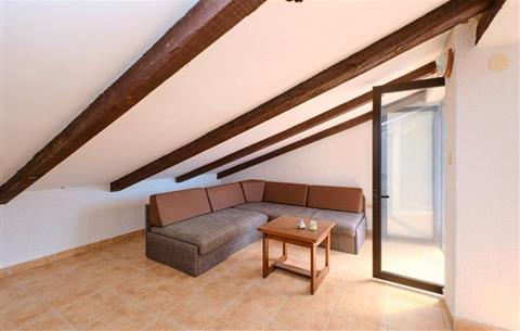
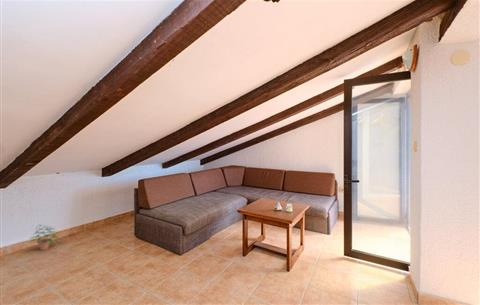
+ potted plant [28,223,61,251]
